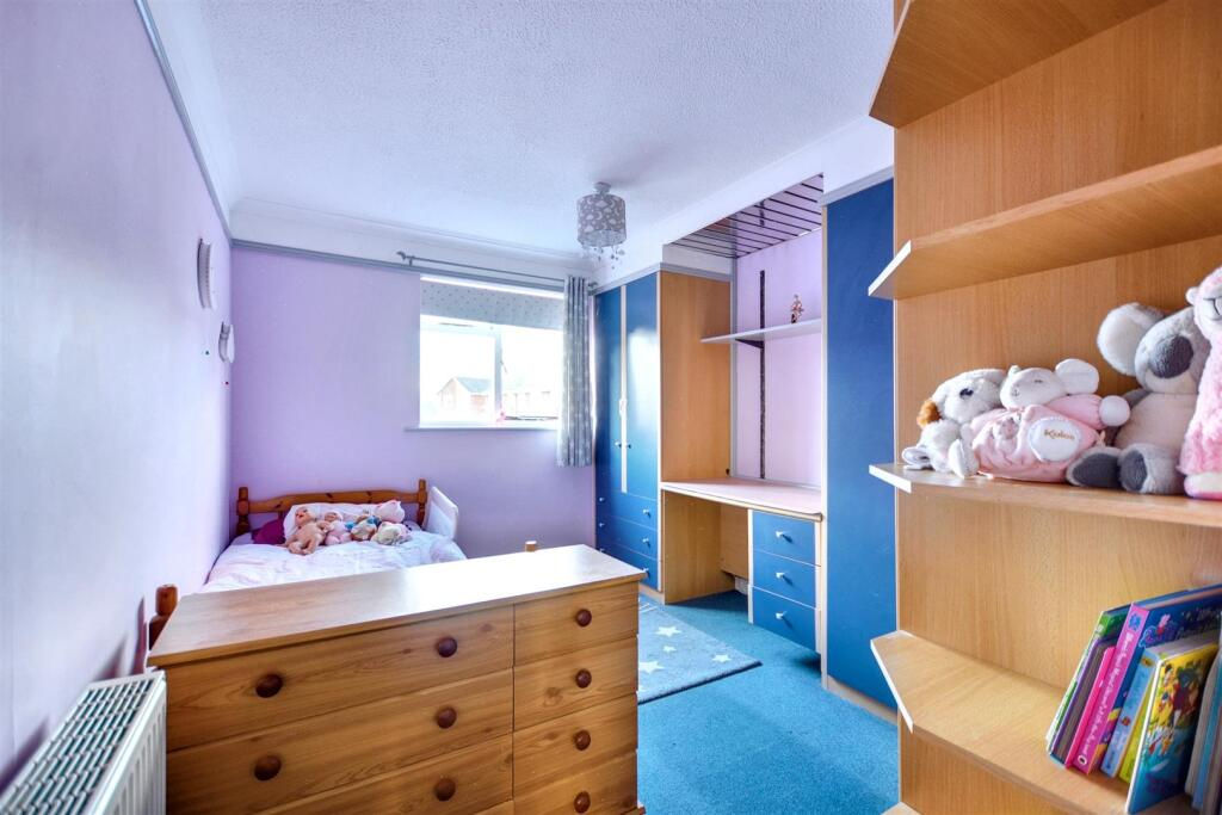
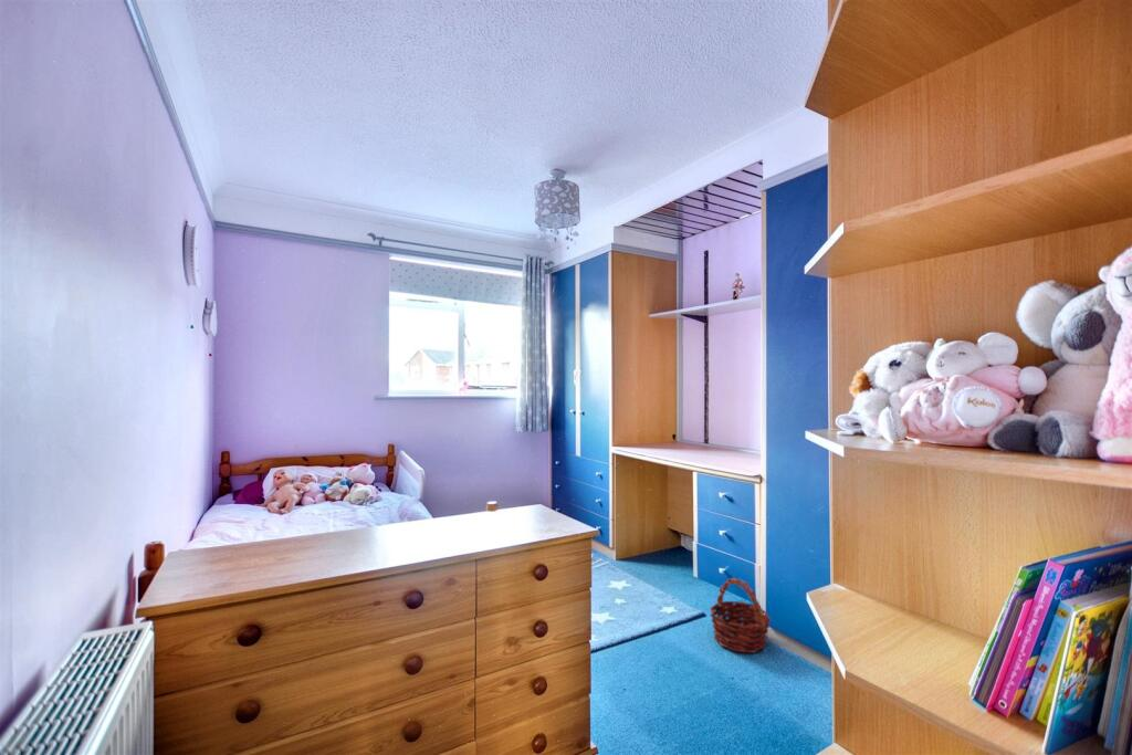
+ basket [709,577,772,654]
